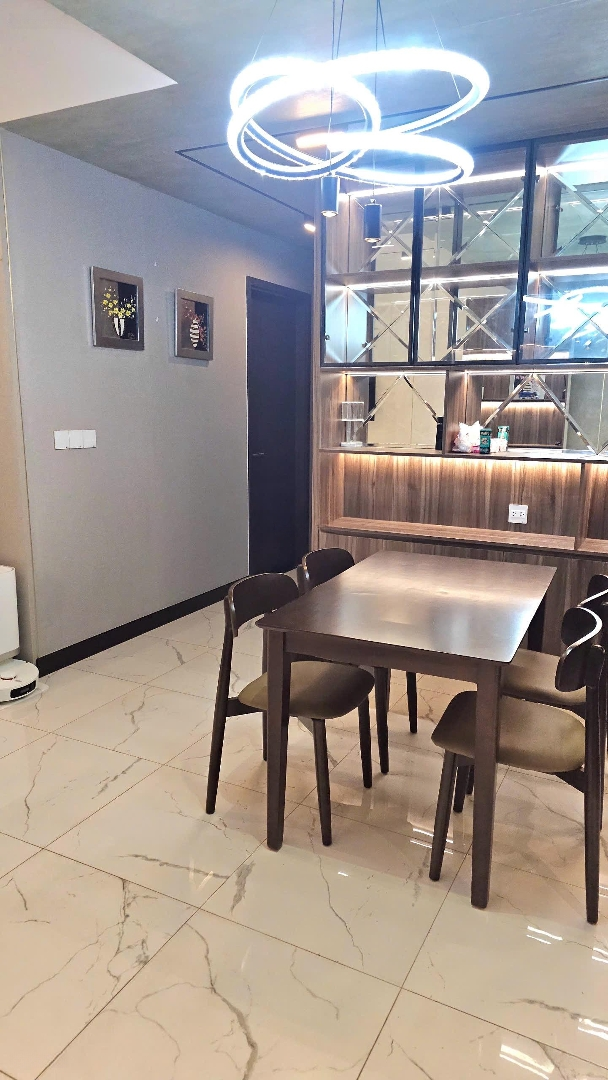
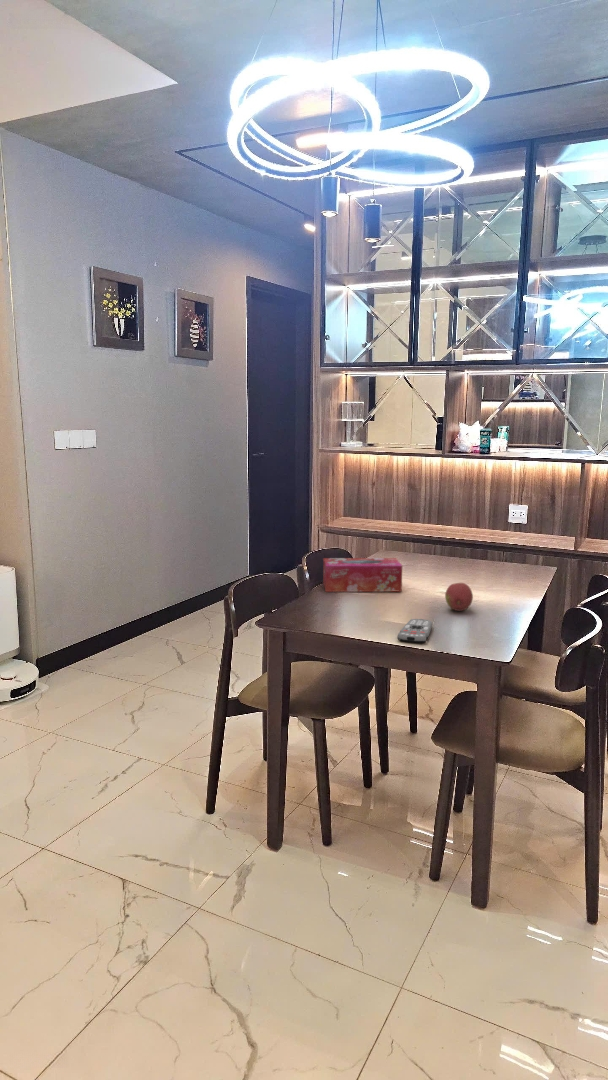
+ tissue box [322,557,403,593]
+ fruit [444,582,474,612]
+ remote control [396,618,433,644]
